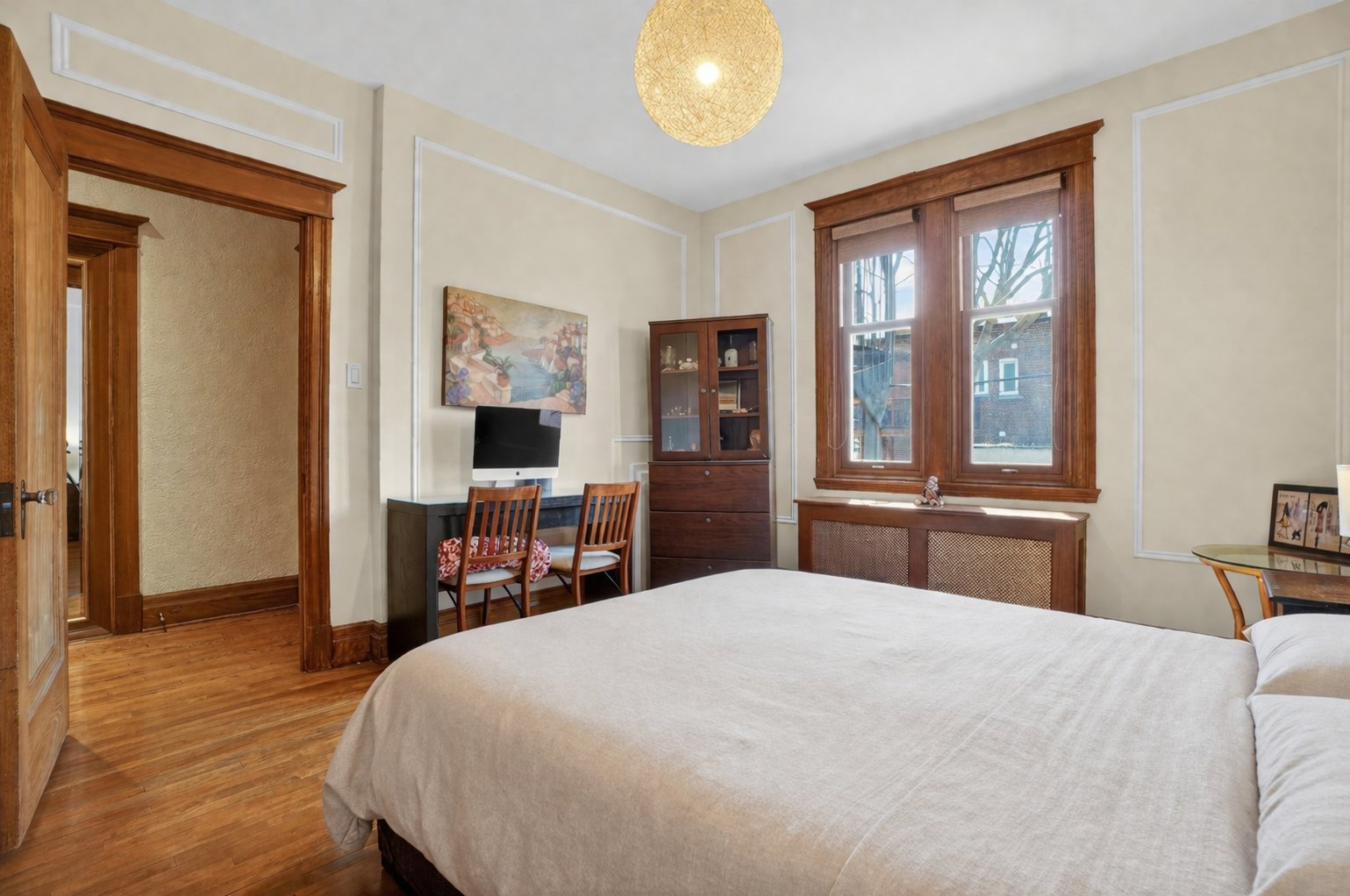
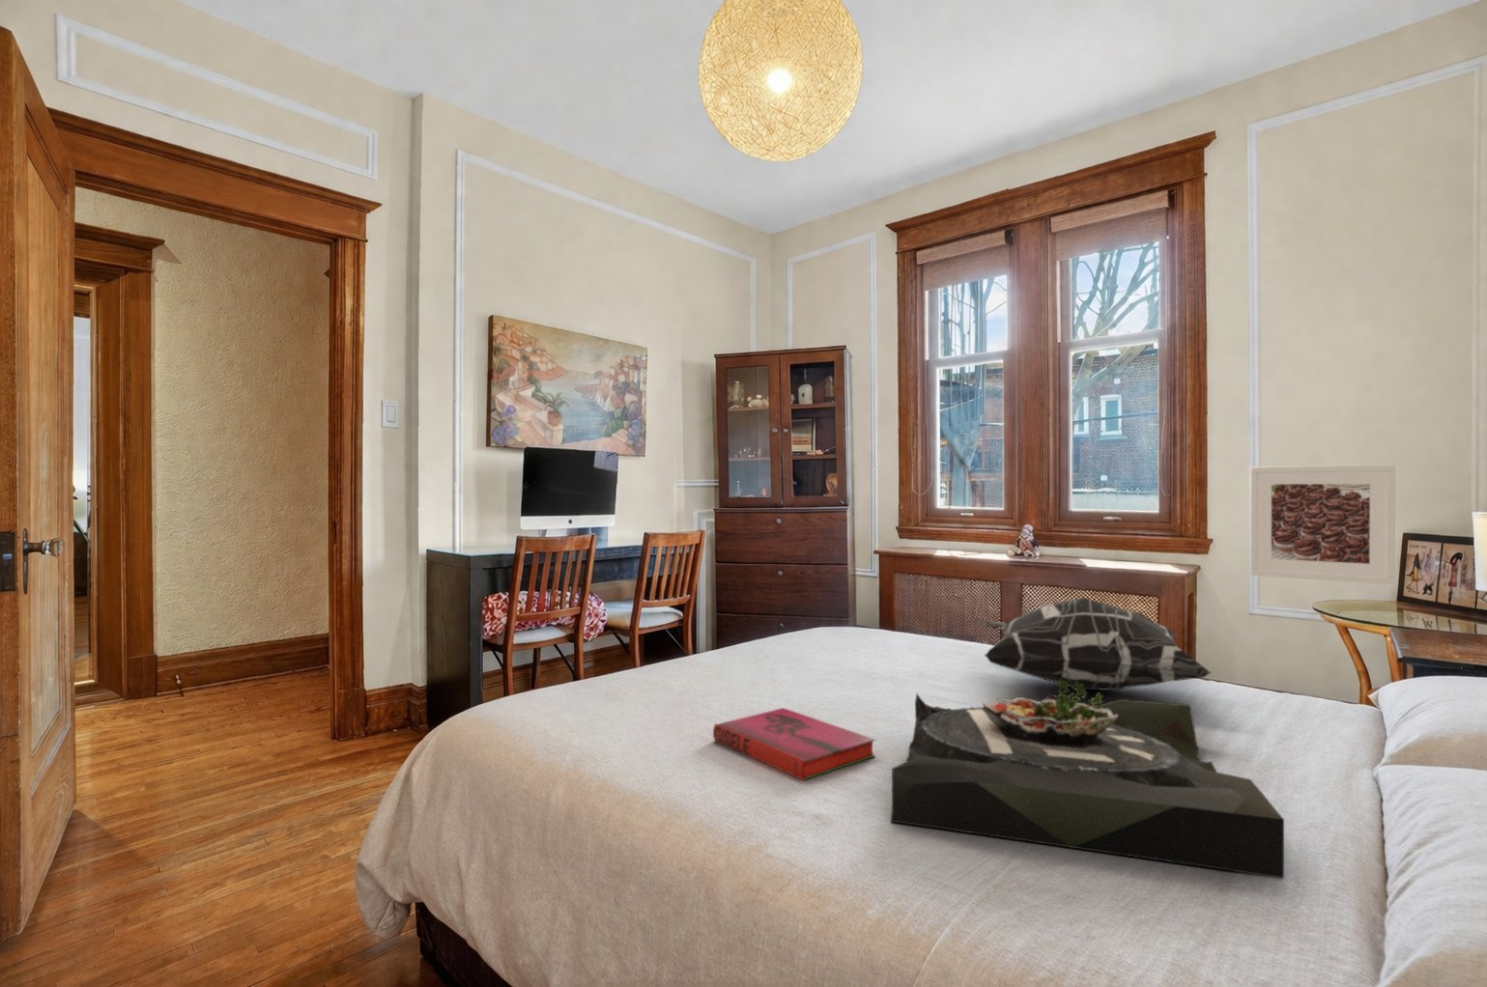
+ decorative pillow [983,597,1213,692]
+ serving tray [890,680,1285,880]
+ hardback book [712,707,877,781]
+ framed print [1249,464,1397,585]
